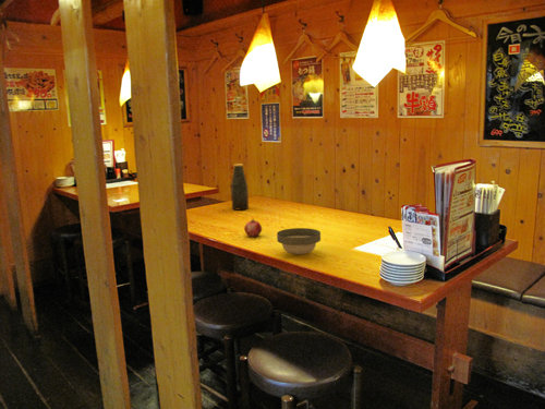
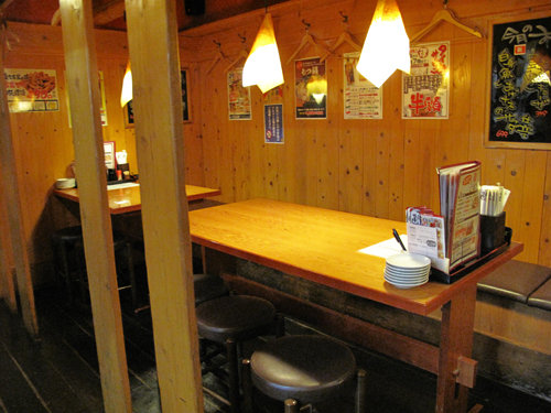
- bowl [276,227,322,255]
- bottle [230,164,250,210]
- fruit [243,217,263,238]
